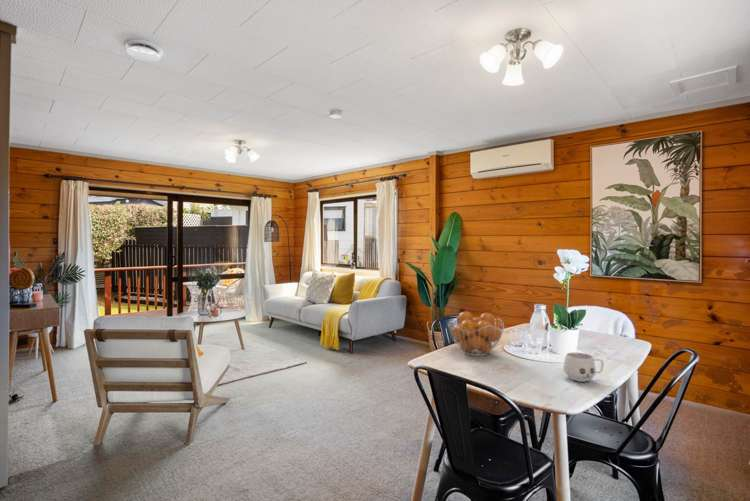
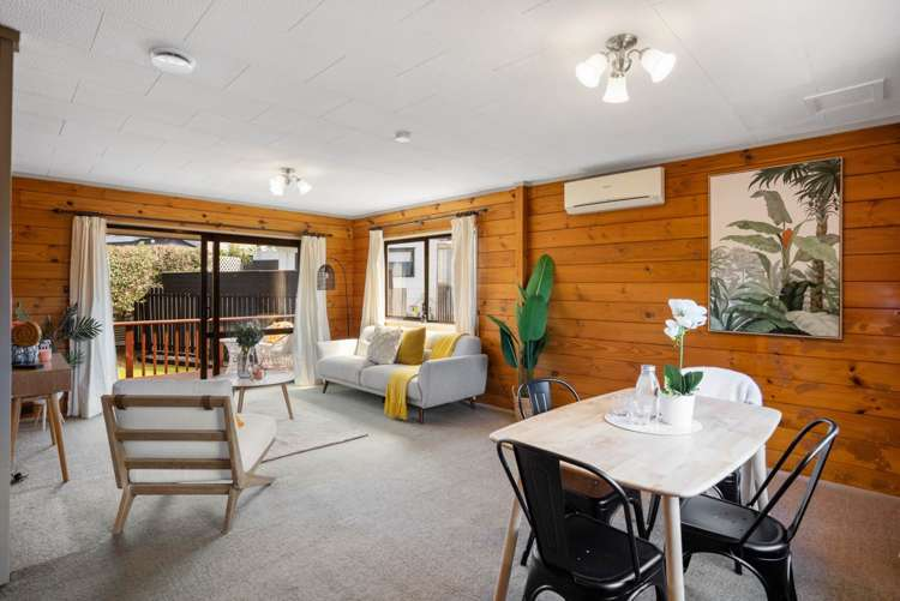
- mug [562,352,605,383]
- fruit basket [447,310,505,357]
